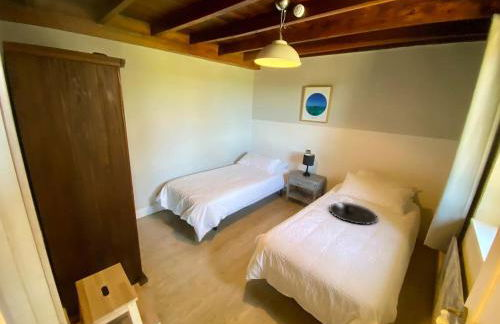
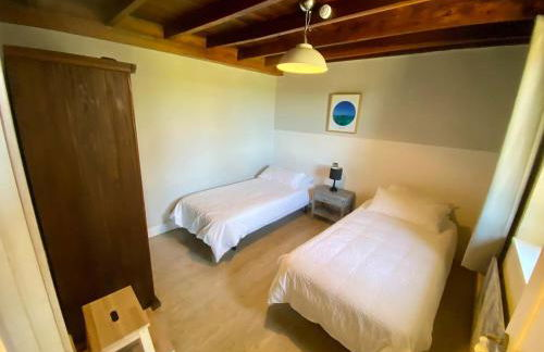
- decorative tray [328,196,379,226]
